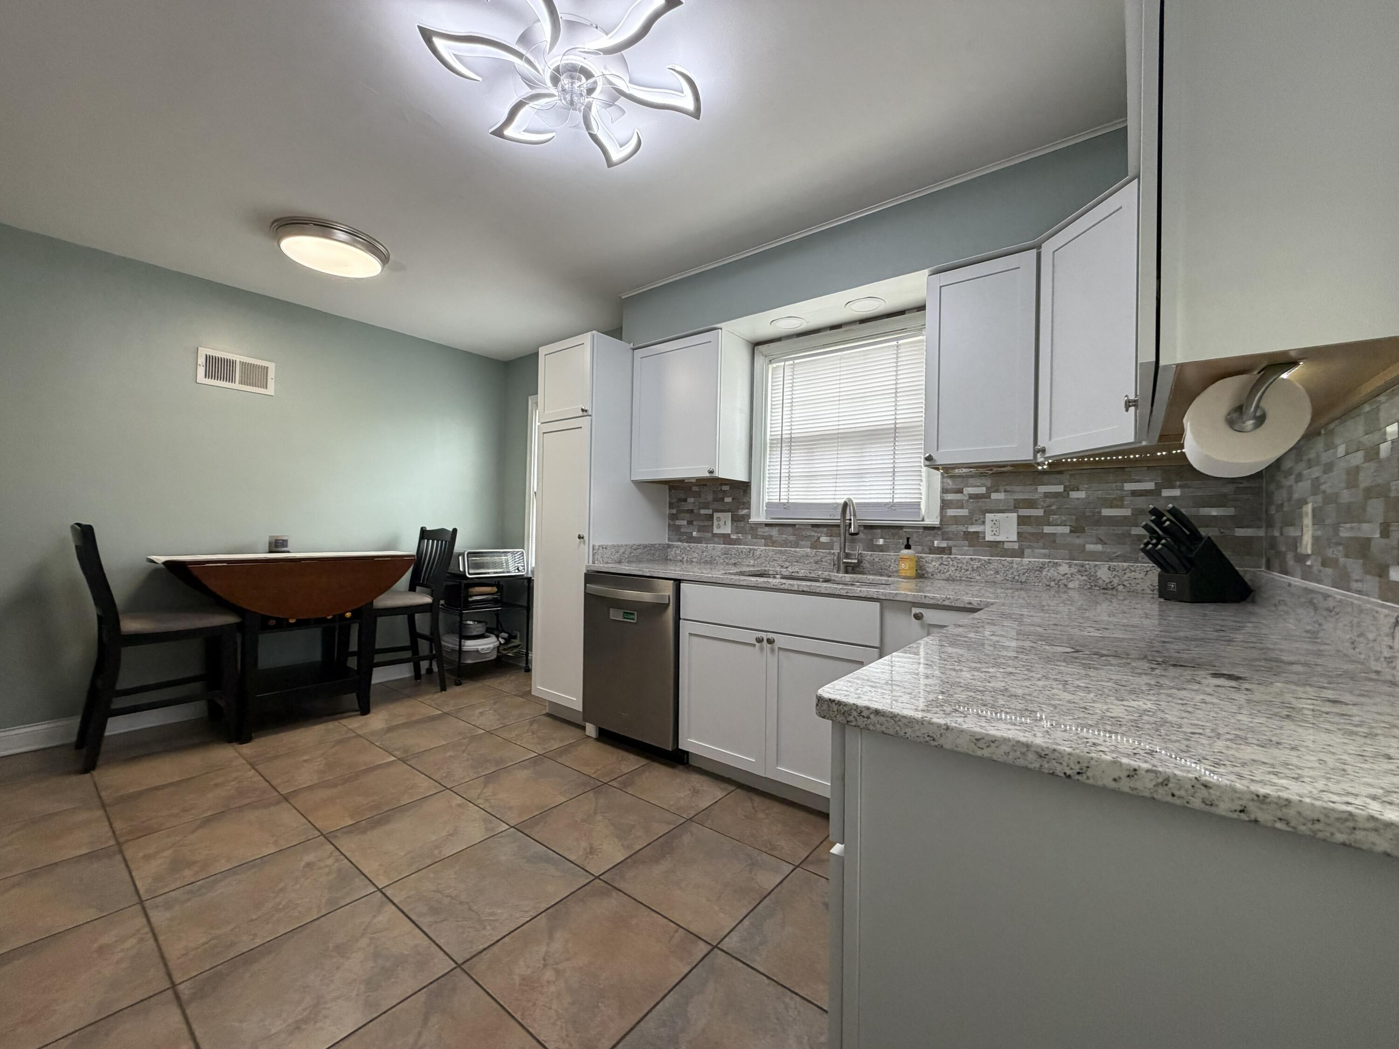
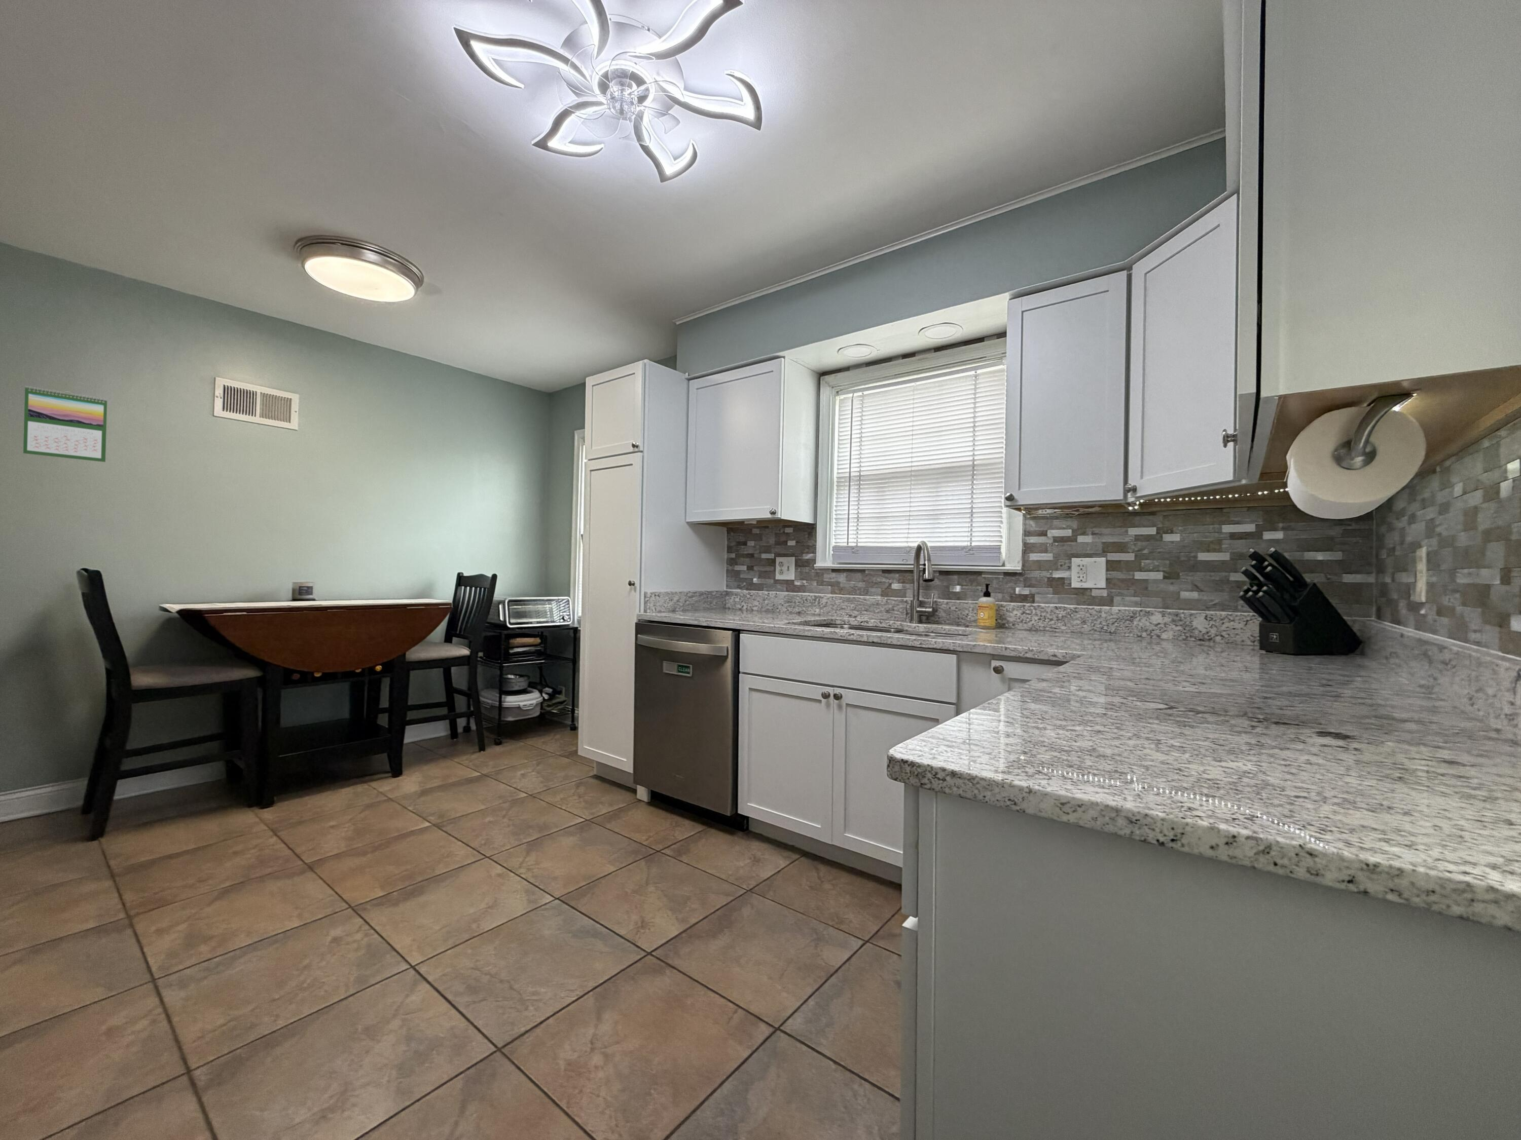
+ calendar [23,386,108,462]
